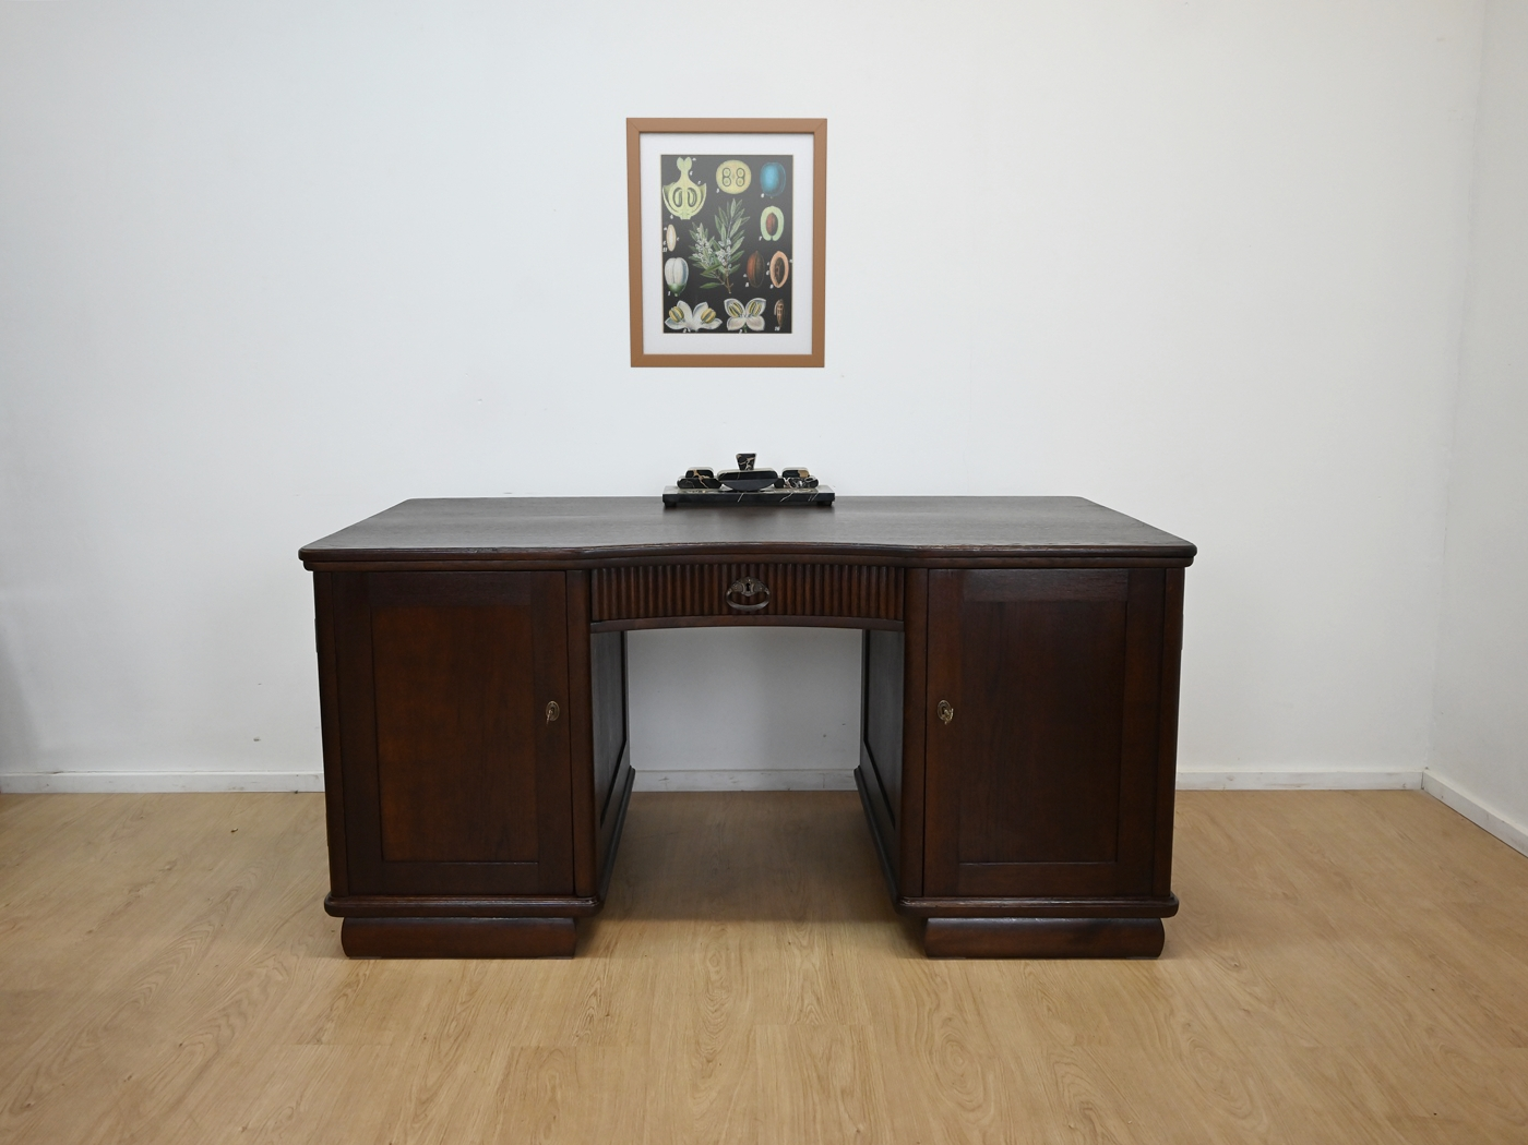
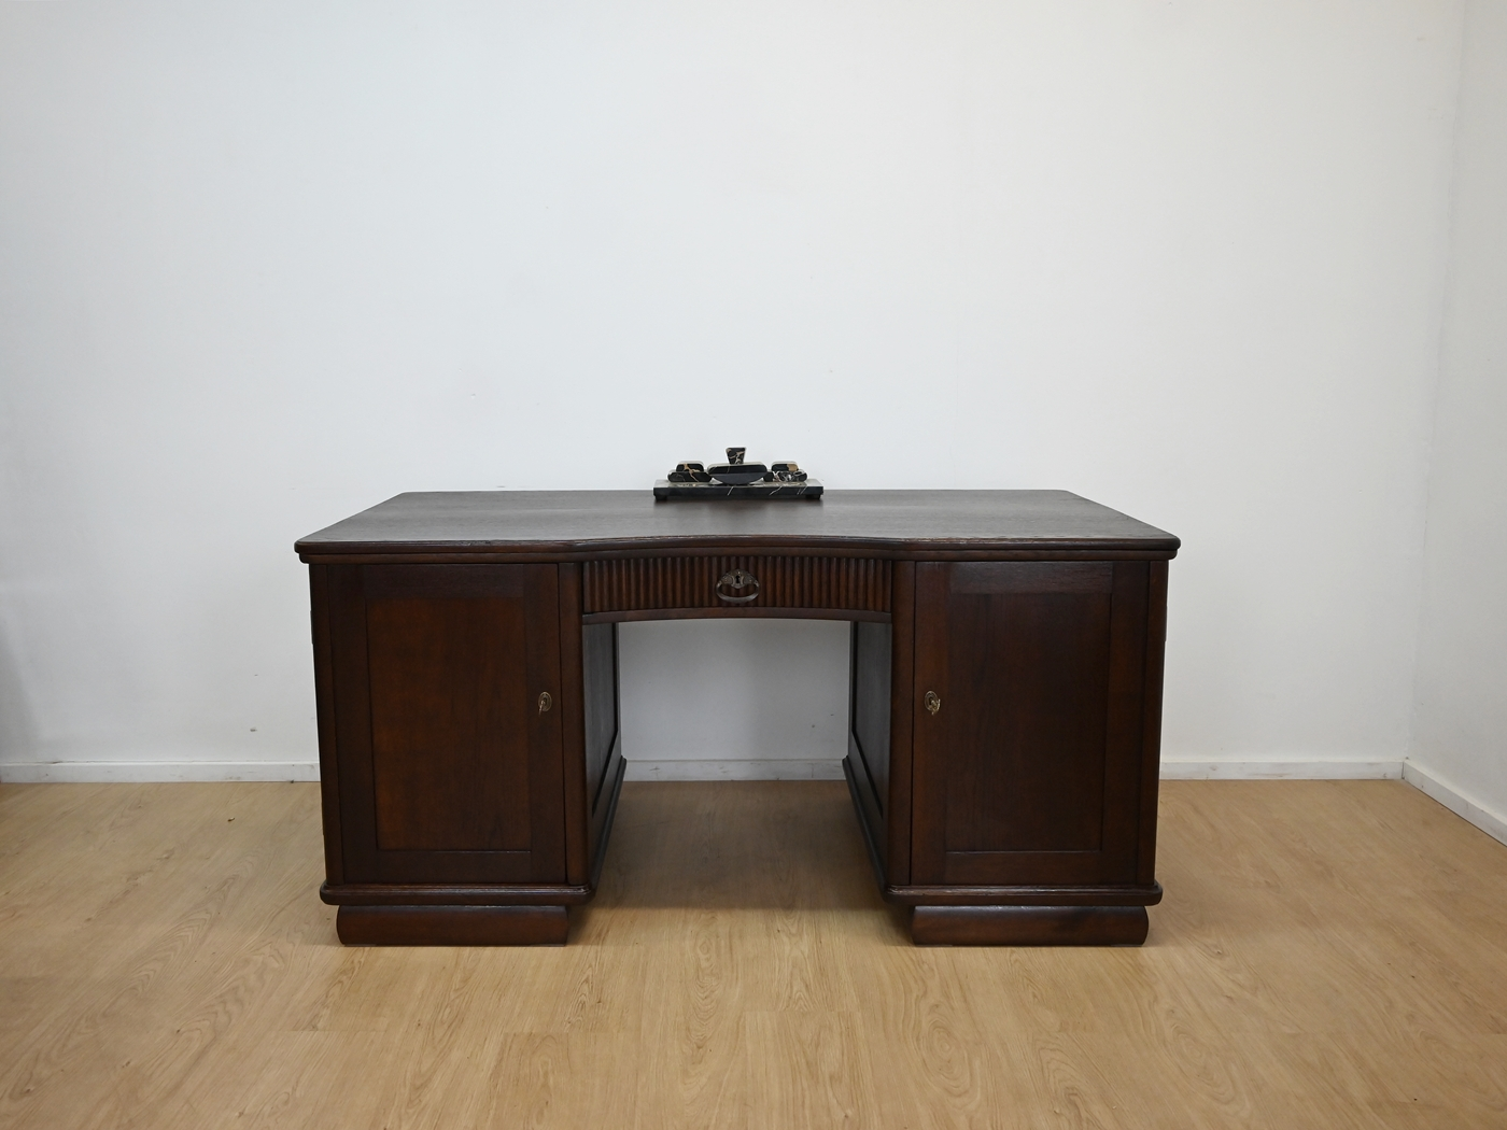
- wall art [626,117,829,368]
